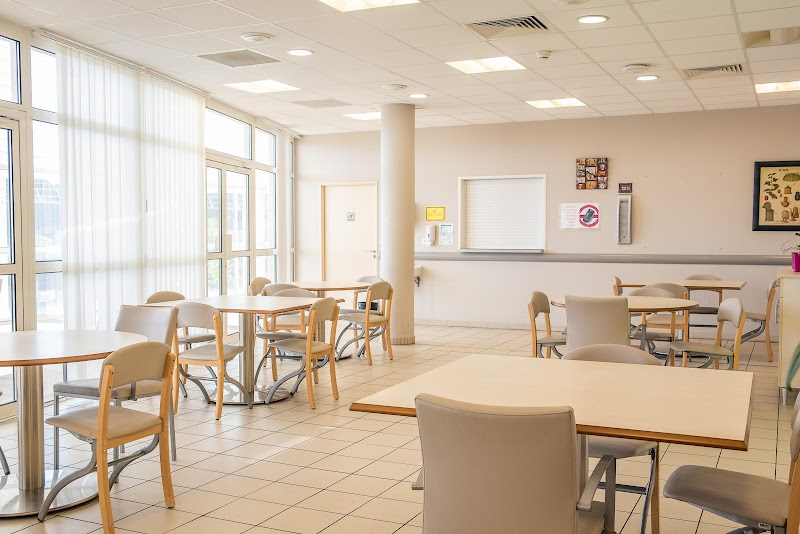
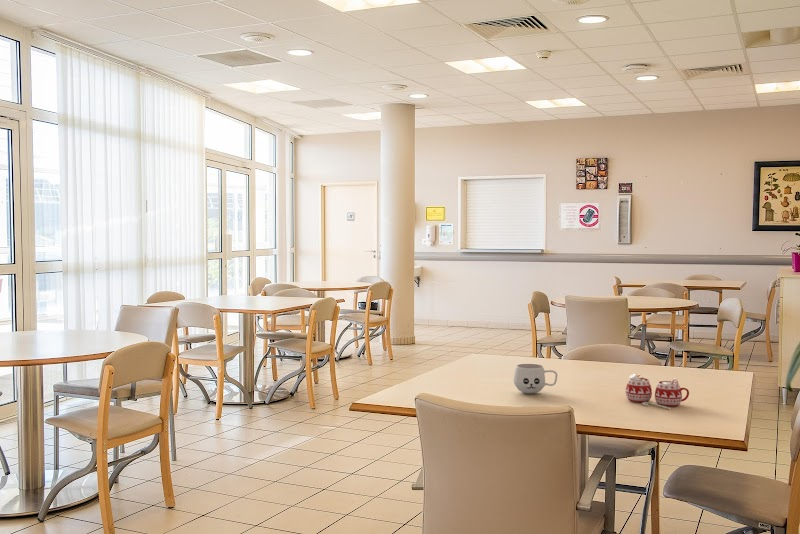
+ mug [625,372,690,410]
+ mug [513,363,558,395]
